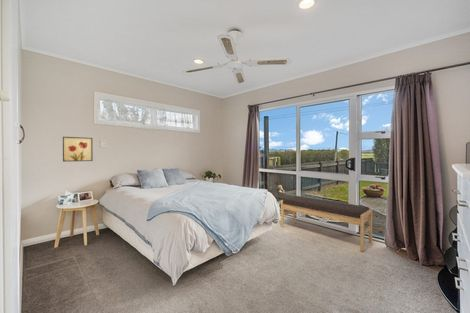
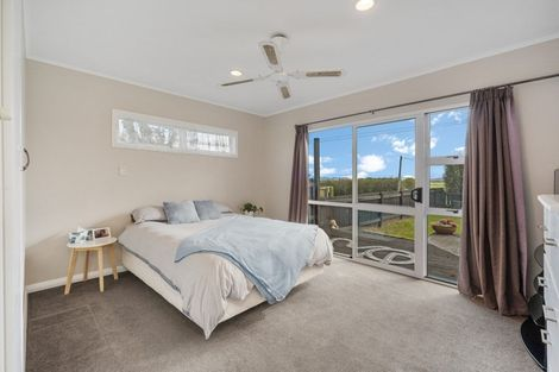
- bench [280,195,373,252]
- wall art [62,136,94,163]
